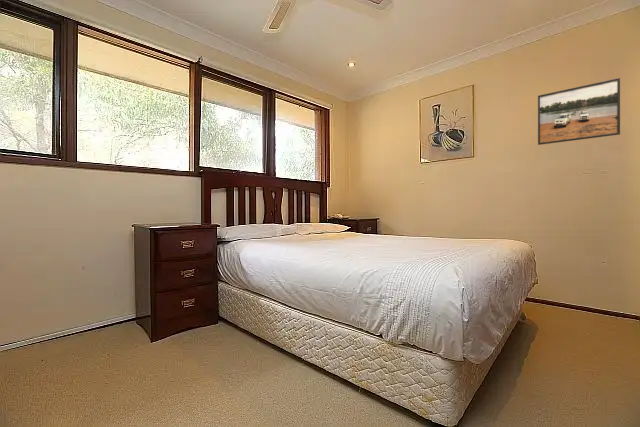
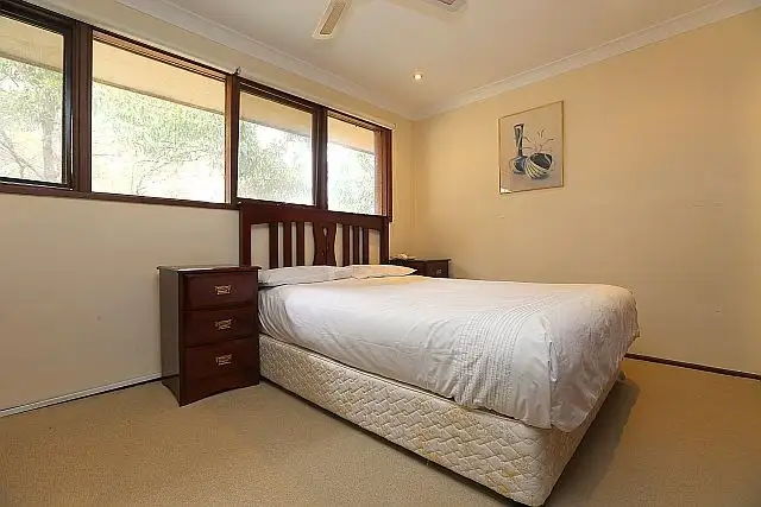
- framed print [537,77,621,146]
